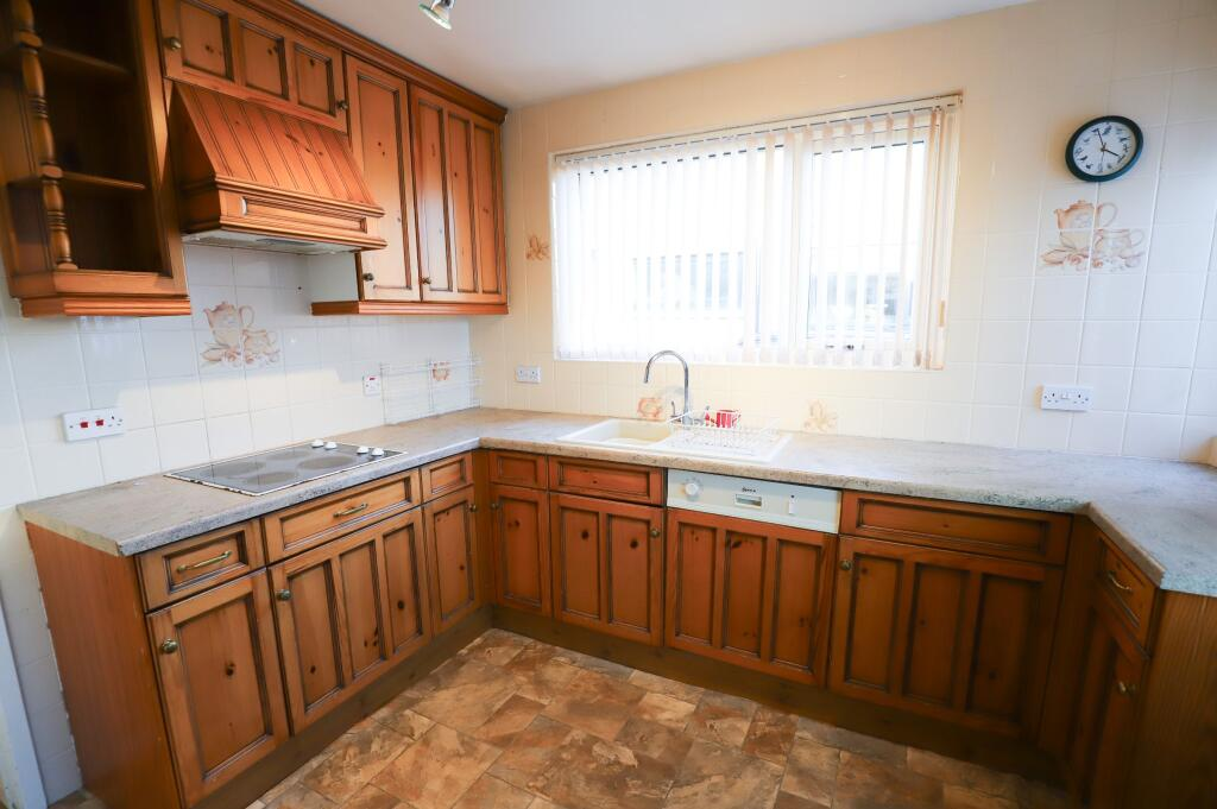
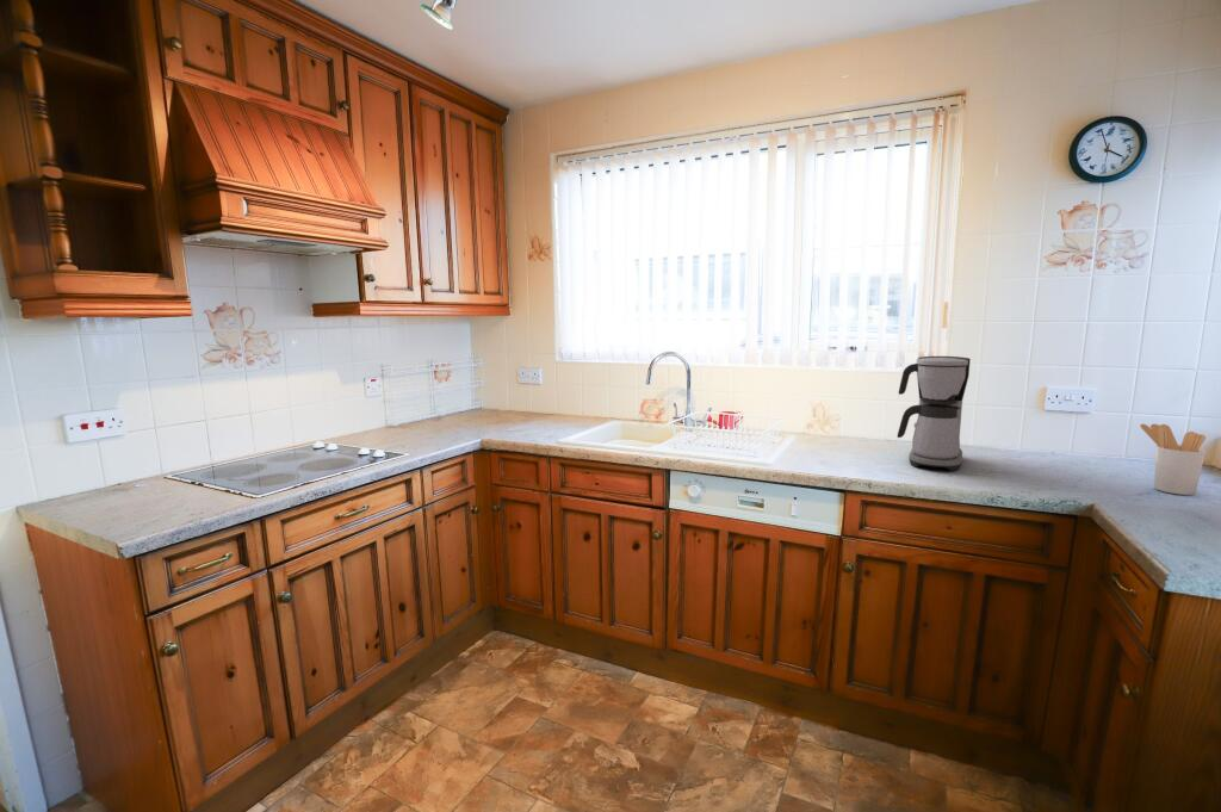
+ utensil holder [1139,423,1207,496]
+ coffee maker [897,355,972,472]
